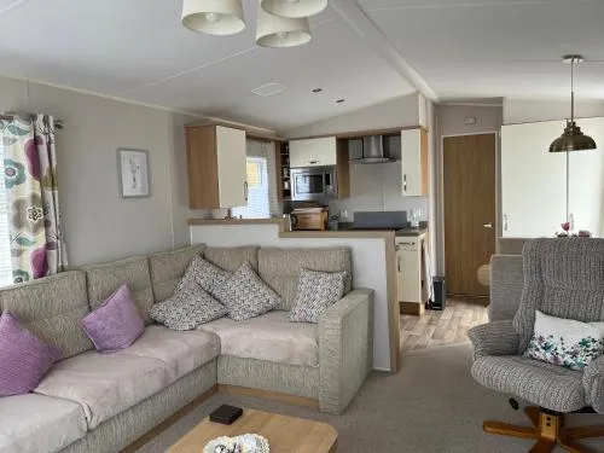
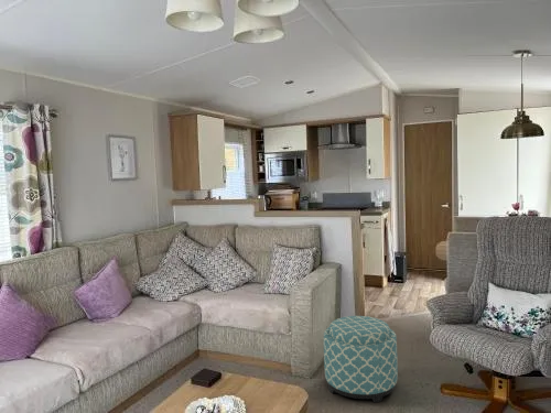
+ ottoman [323,315,399,404]
